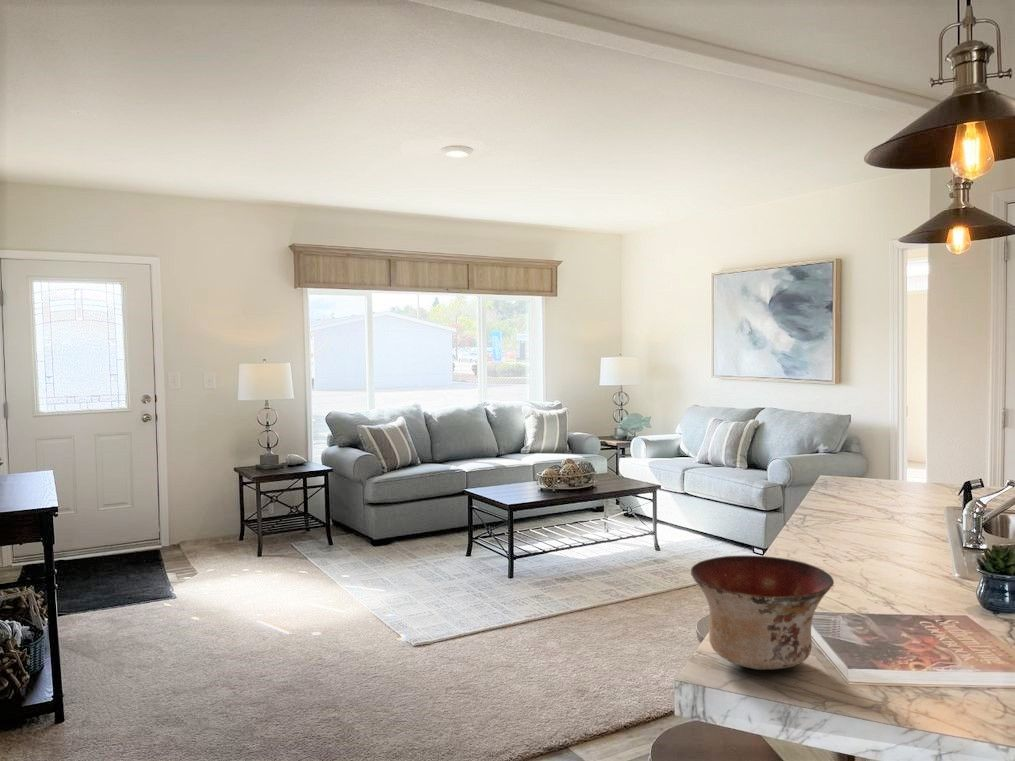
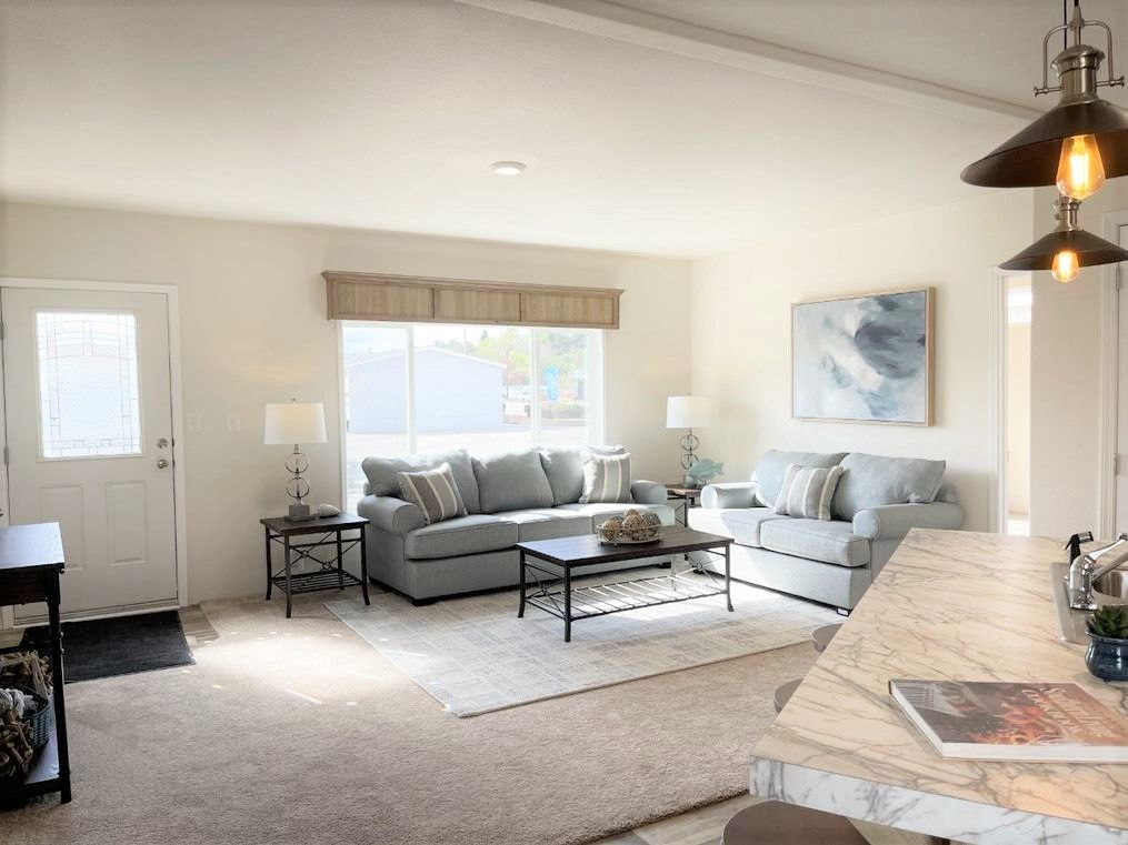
- bowl [690,554,835,671]
